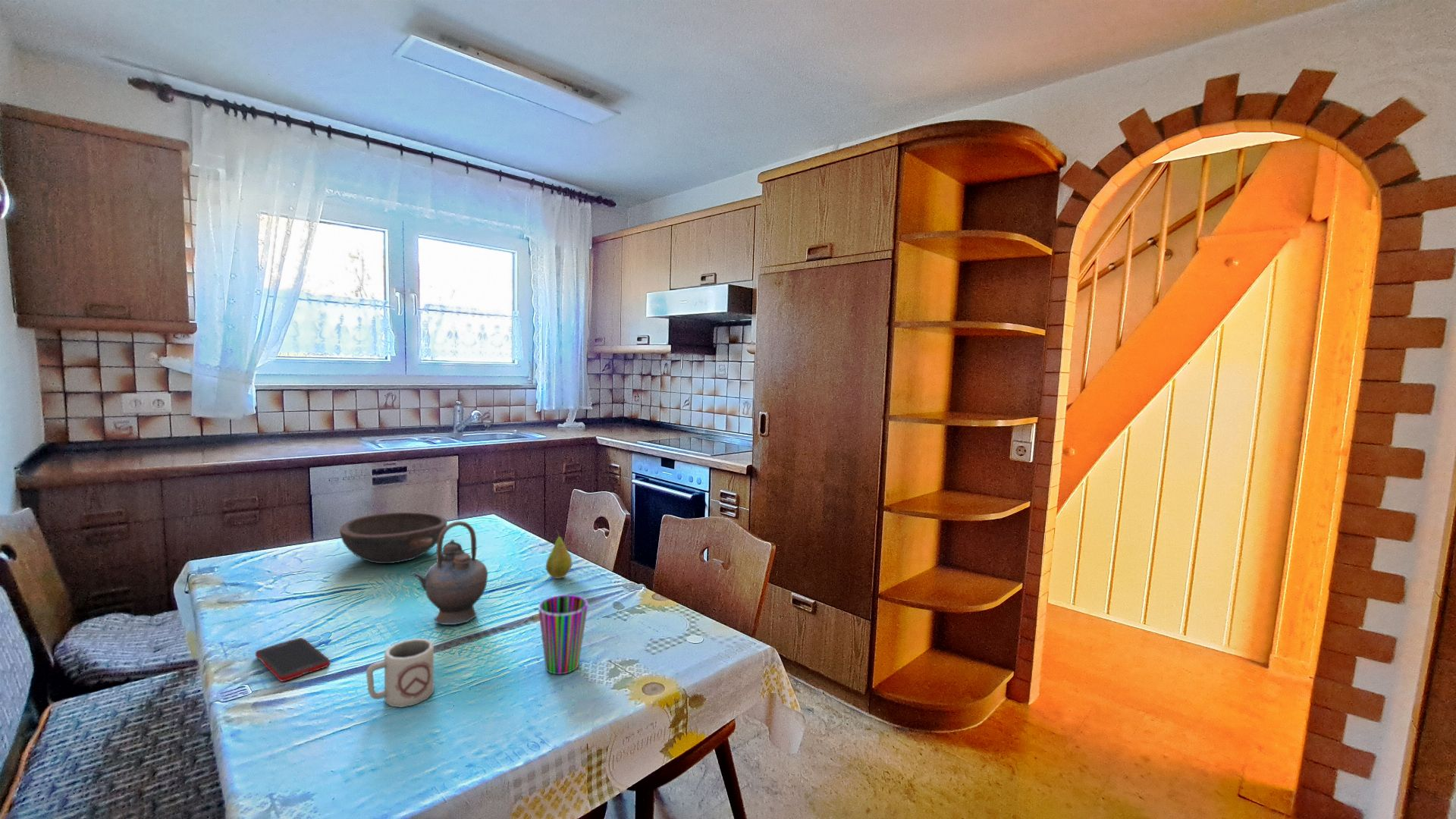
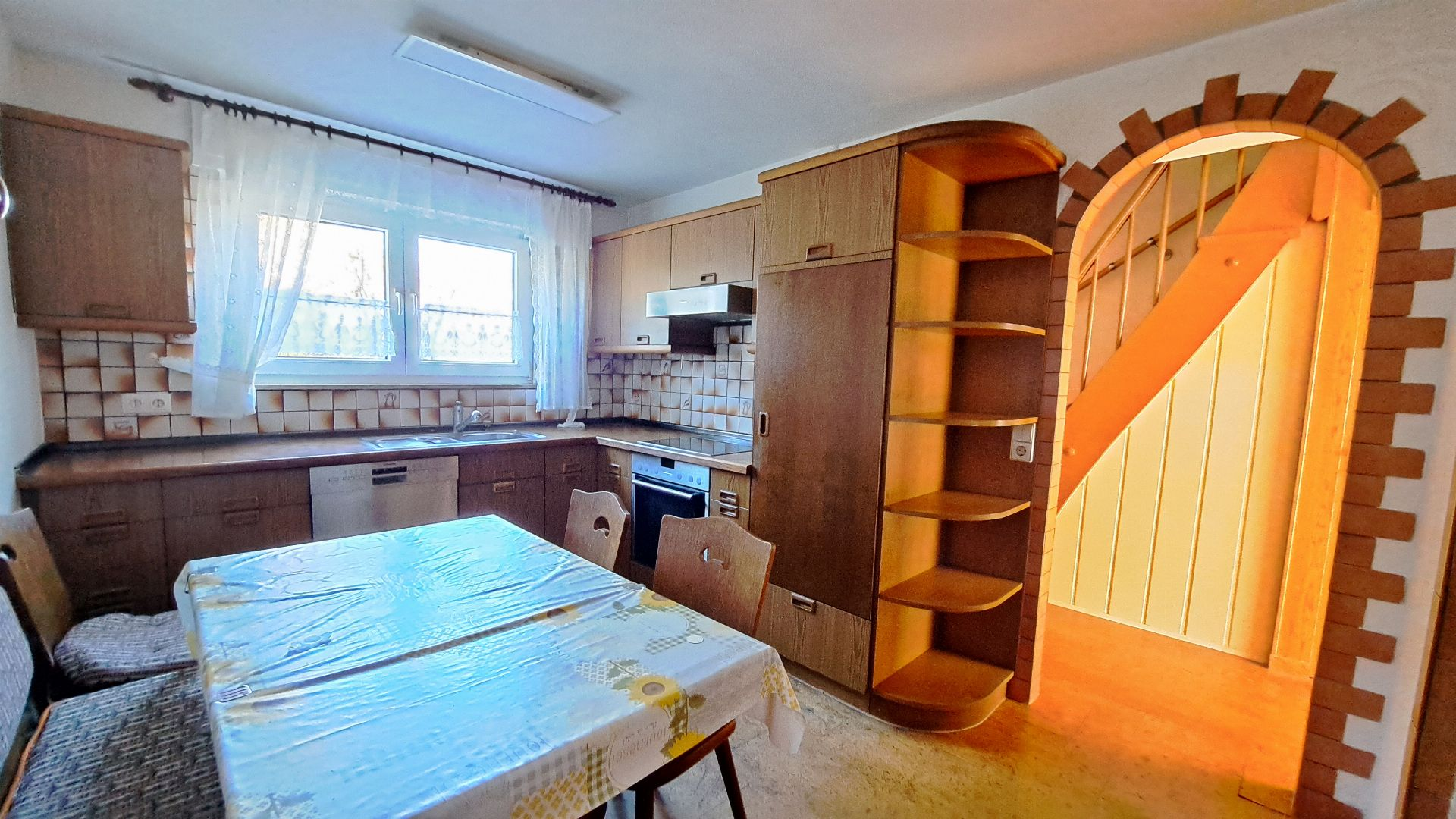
- bowl [339,512,448,564]
- cup [366,638,435,708]
- teapot [409,520,488,626]
- cup [538,595,589,675]
- fruit [545,530,573,579]
- cell phone [255,637,331,682]
